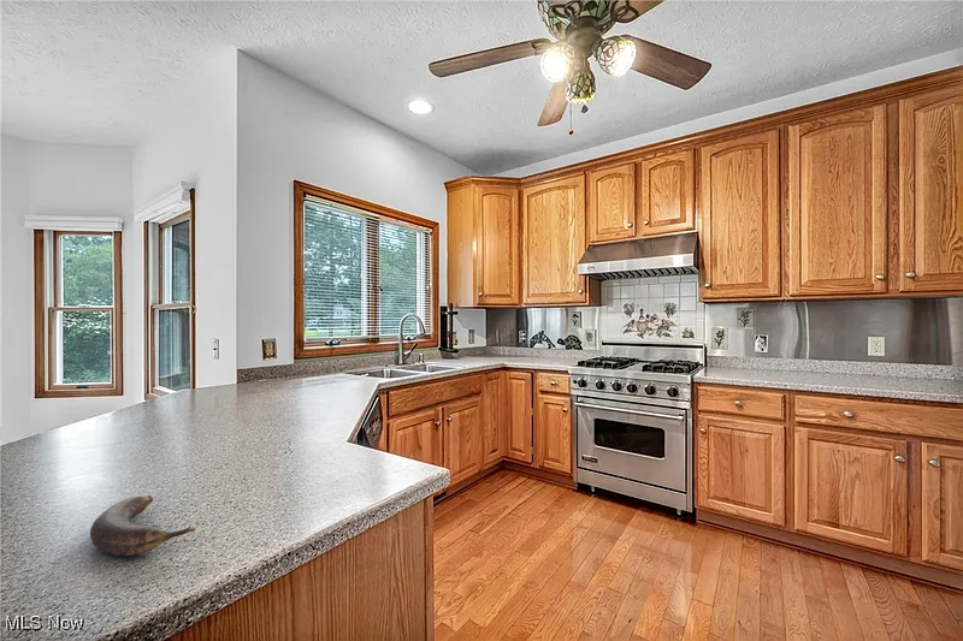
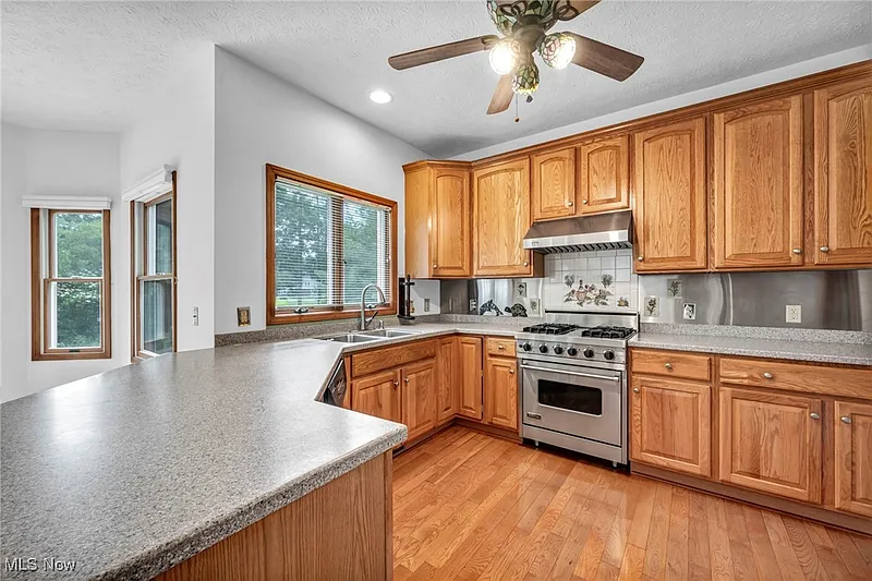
- banana [89,494,197,557]
